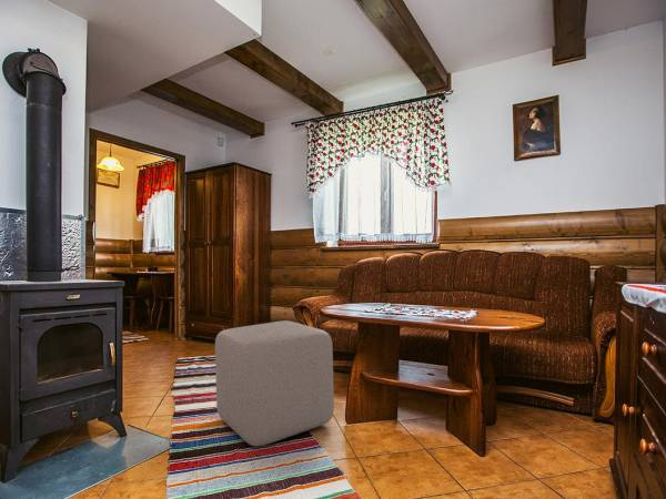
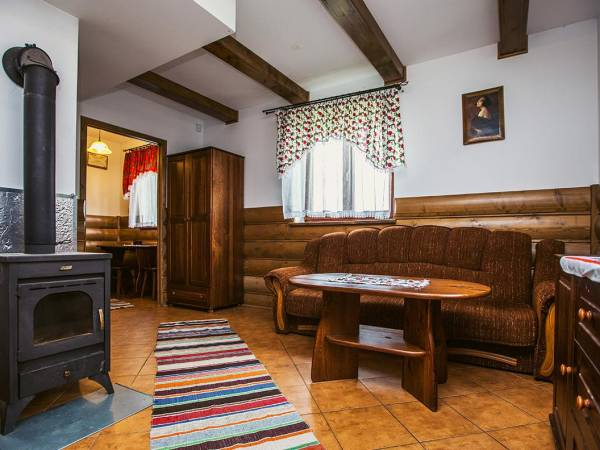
- pouf [214,319,335,447]
